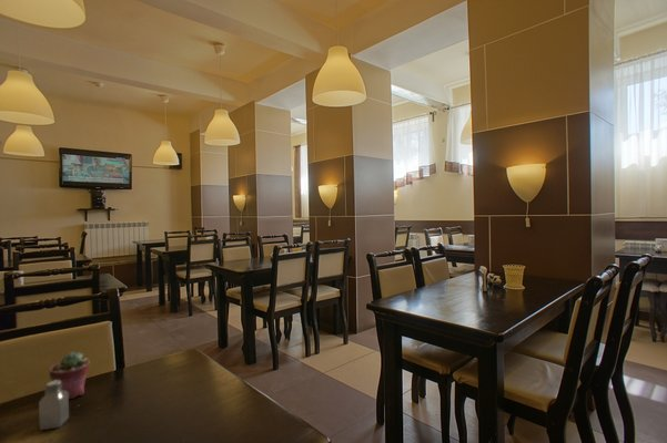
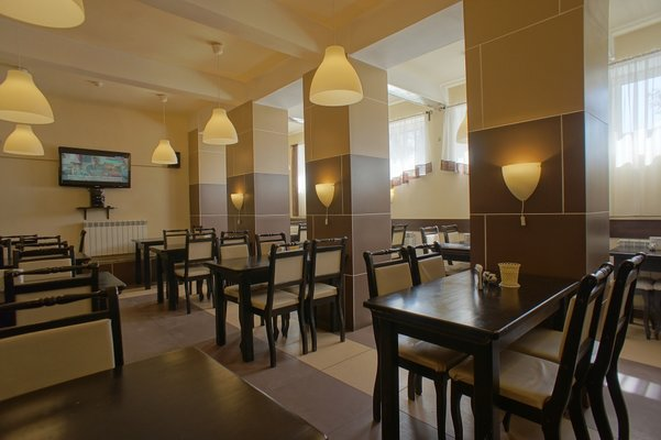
- potted succulent [49,350,91,400]
- saltshaker [38,380,70,431]
